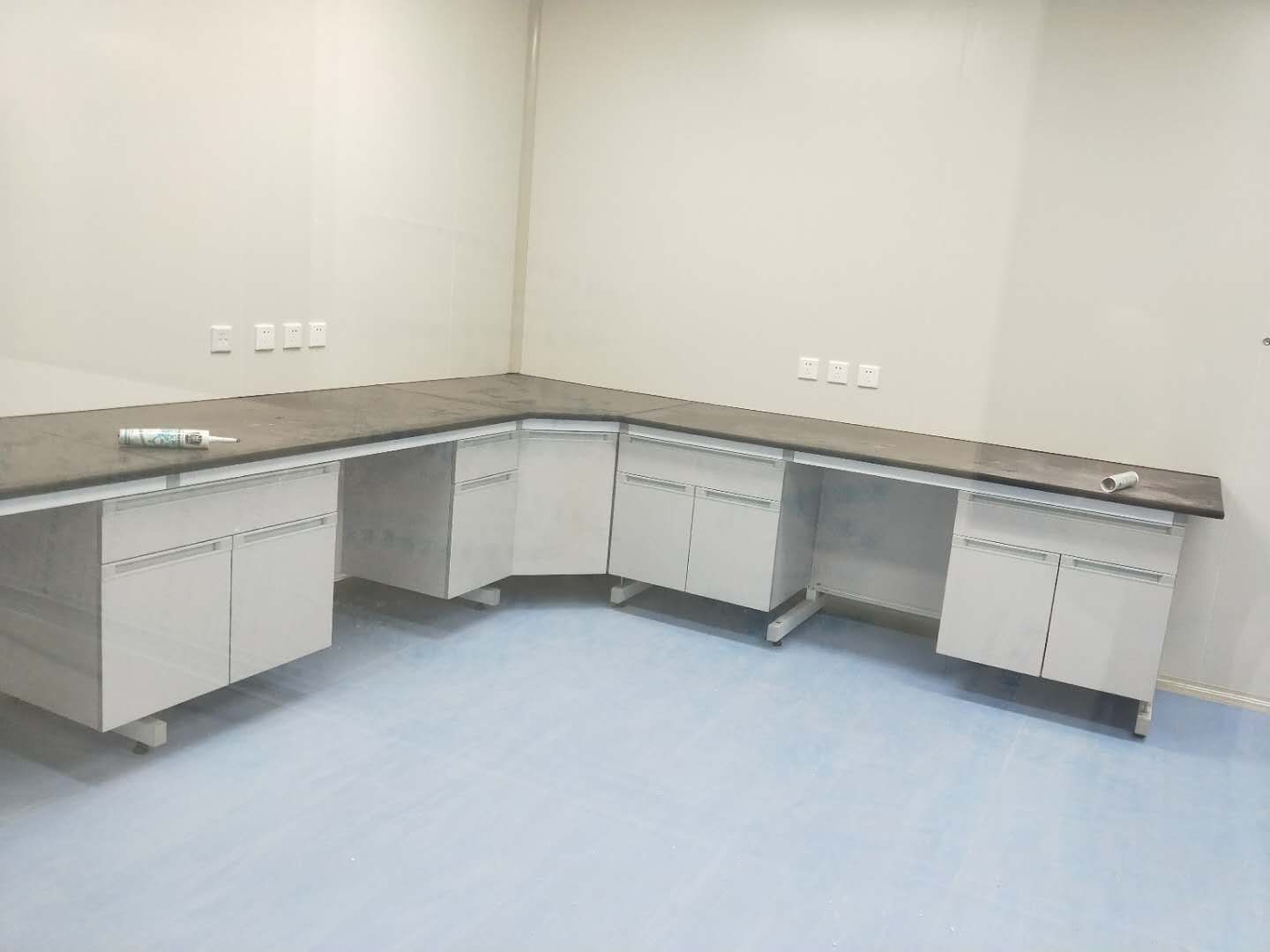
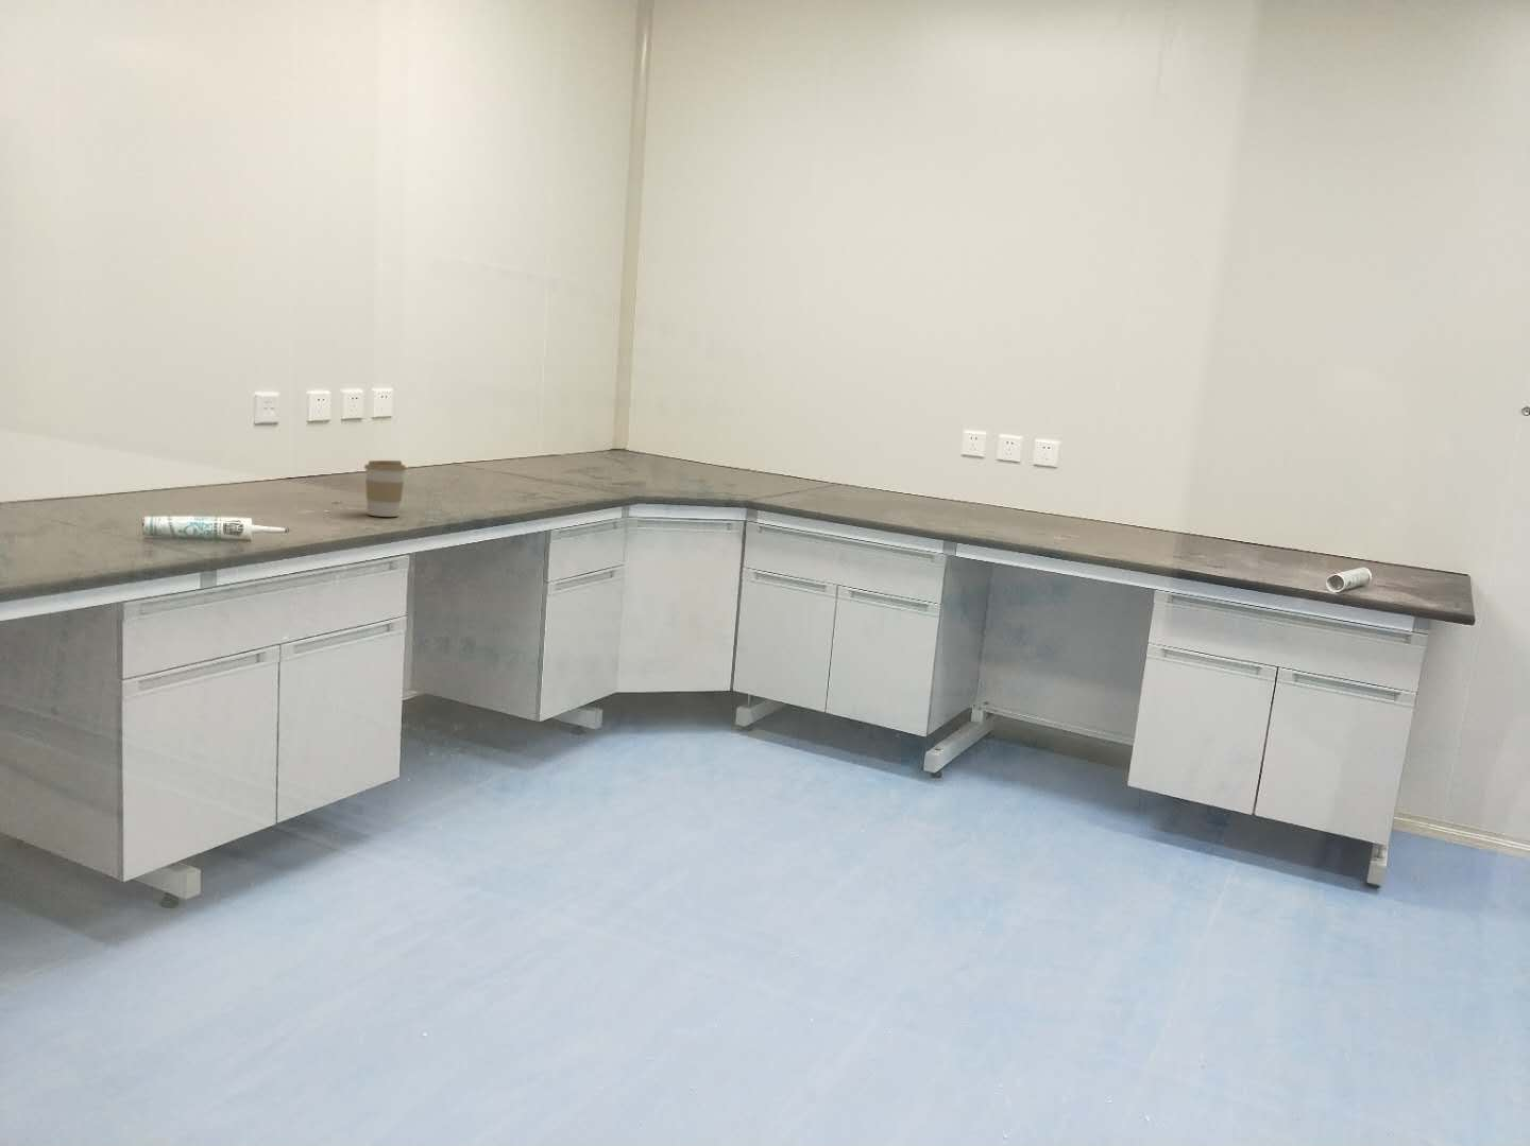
+ coffee cup [364,460,407,518]
